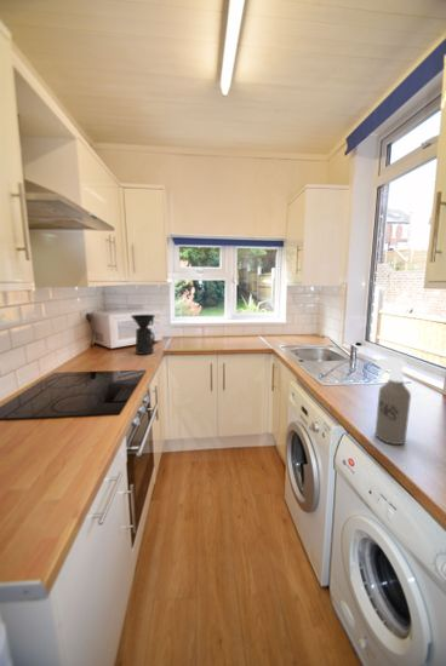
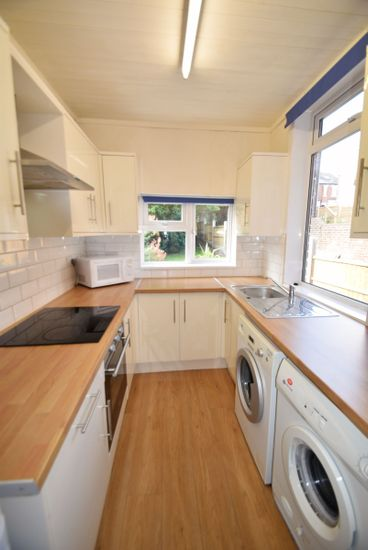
- spray bottle [374,357,412,446]
- coffee maker [130,314,156,356]
